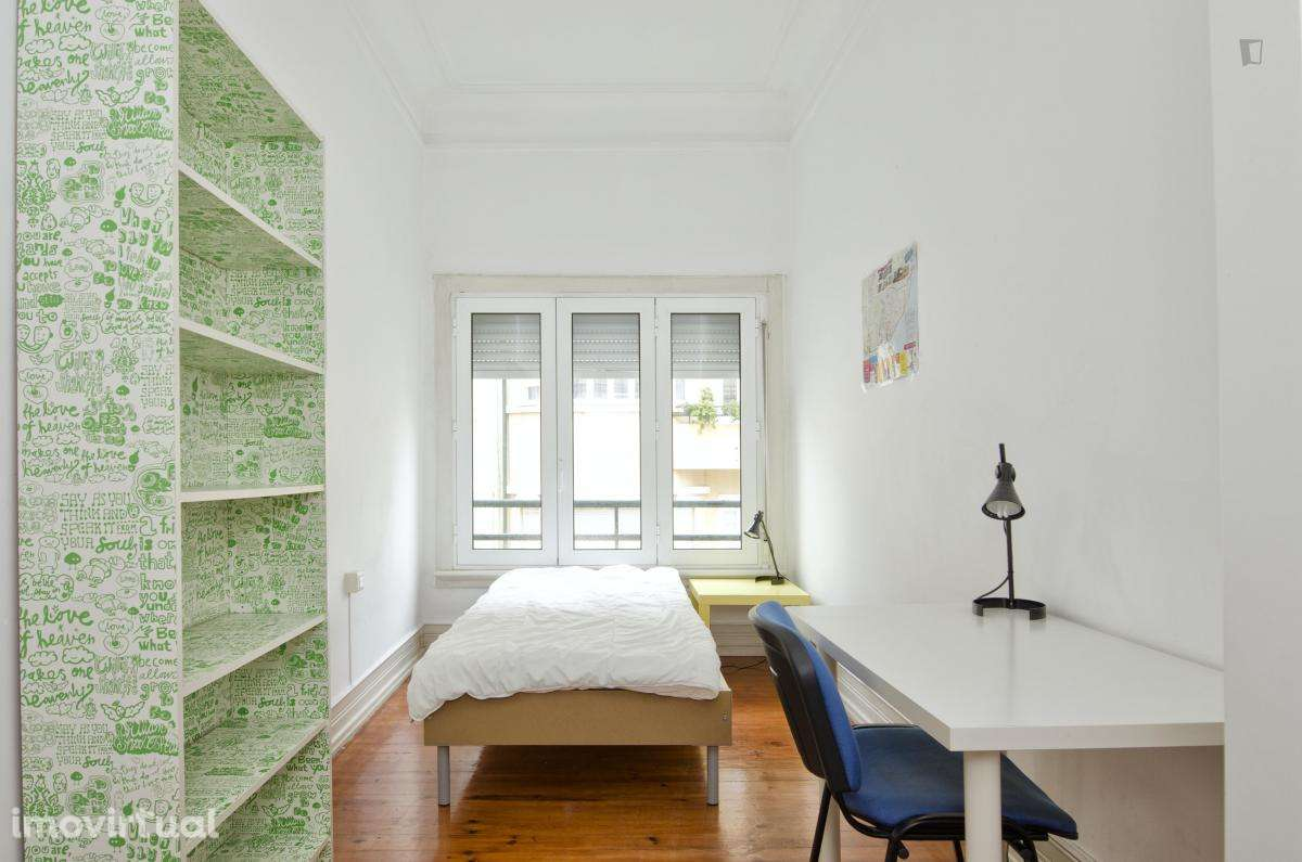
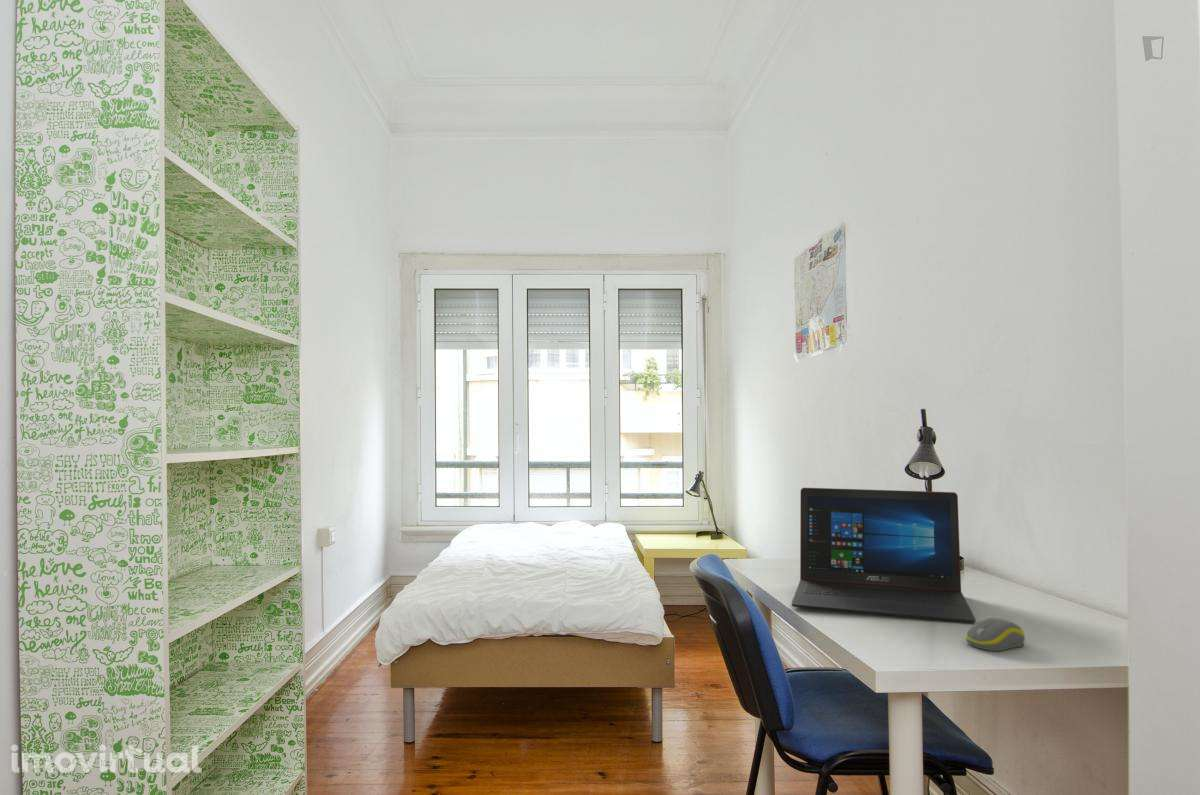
+ laptop [790,487,977,624]
+ computer mouse [964,617,1026,652]
